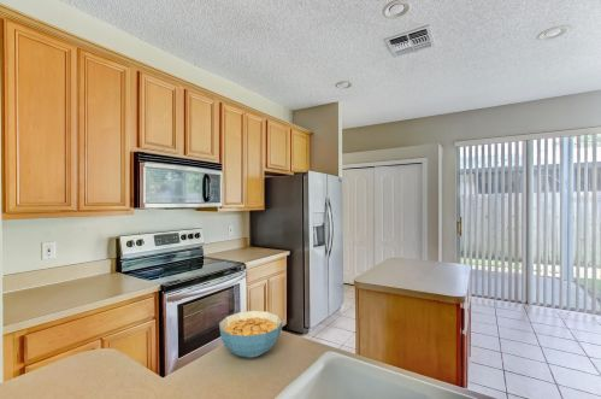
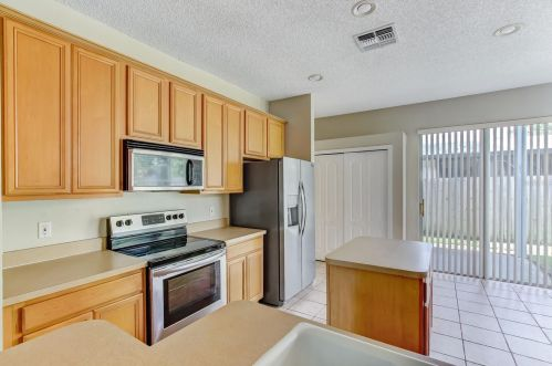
- cereal bowl [218,310,284,359]
